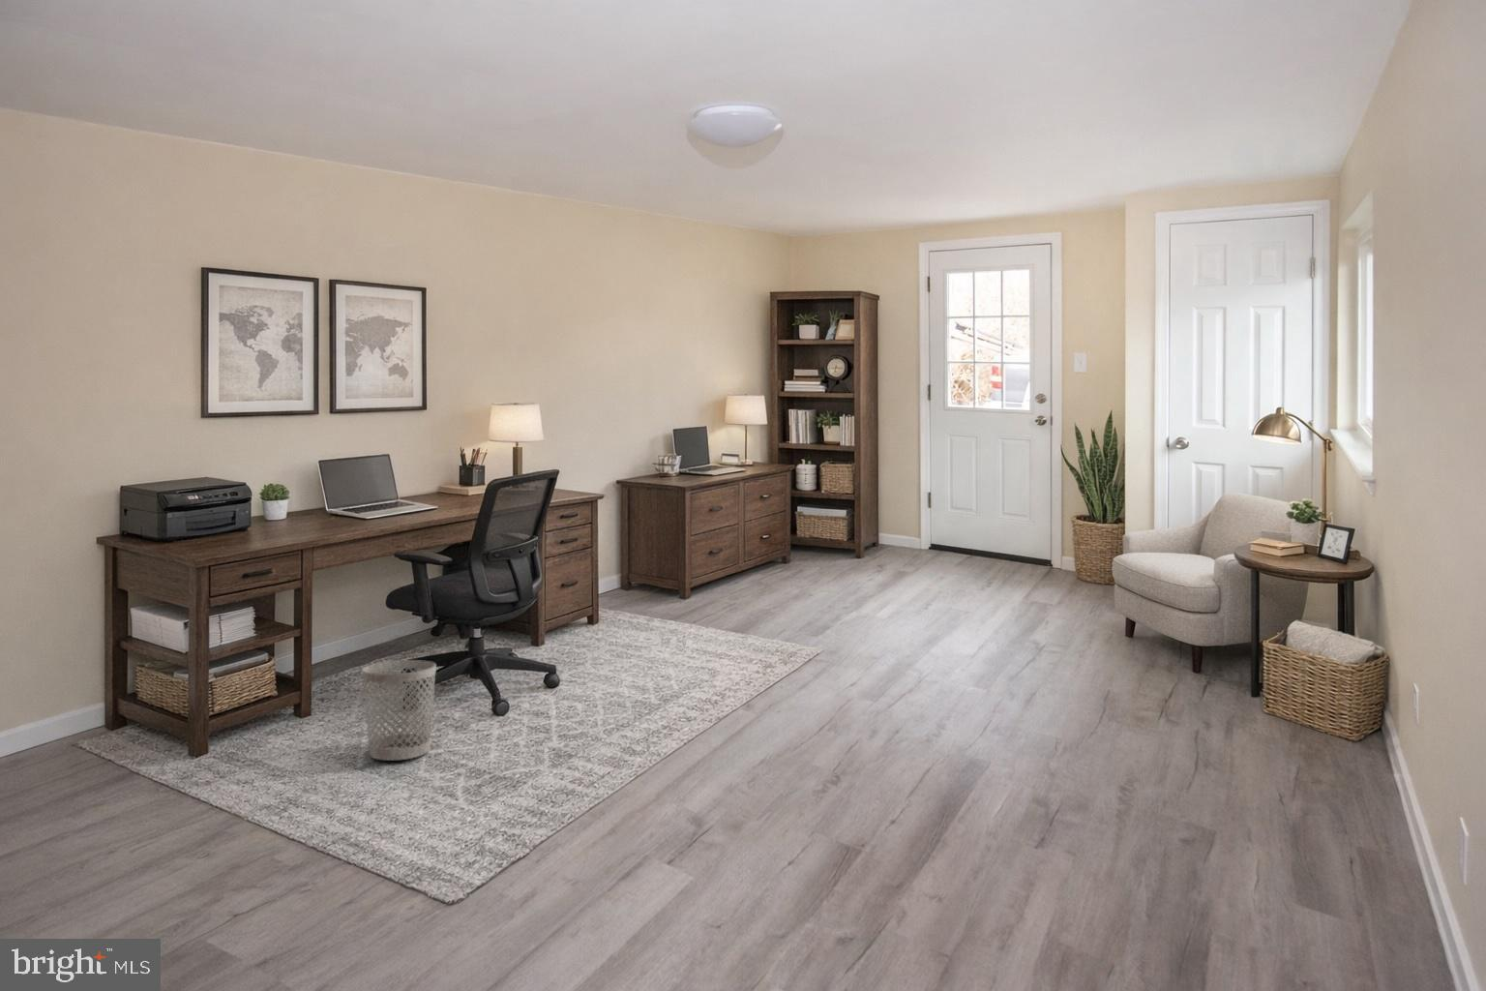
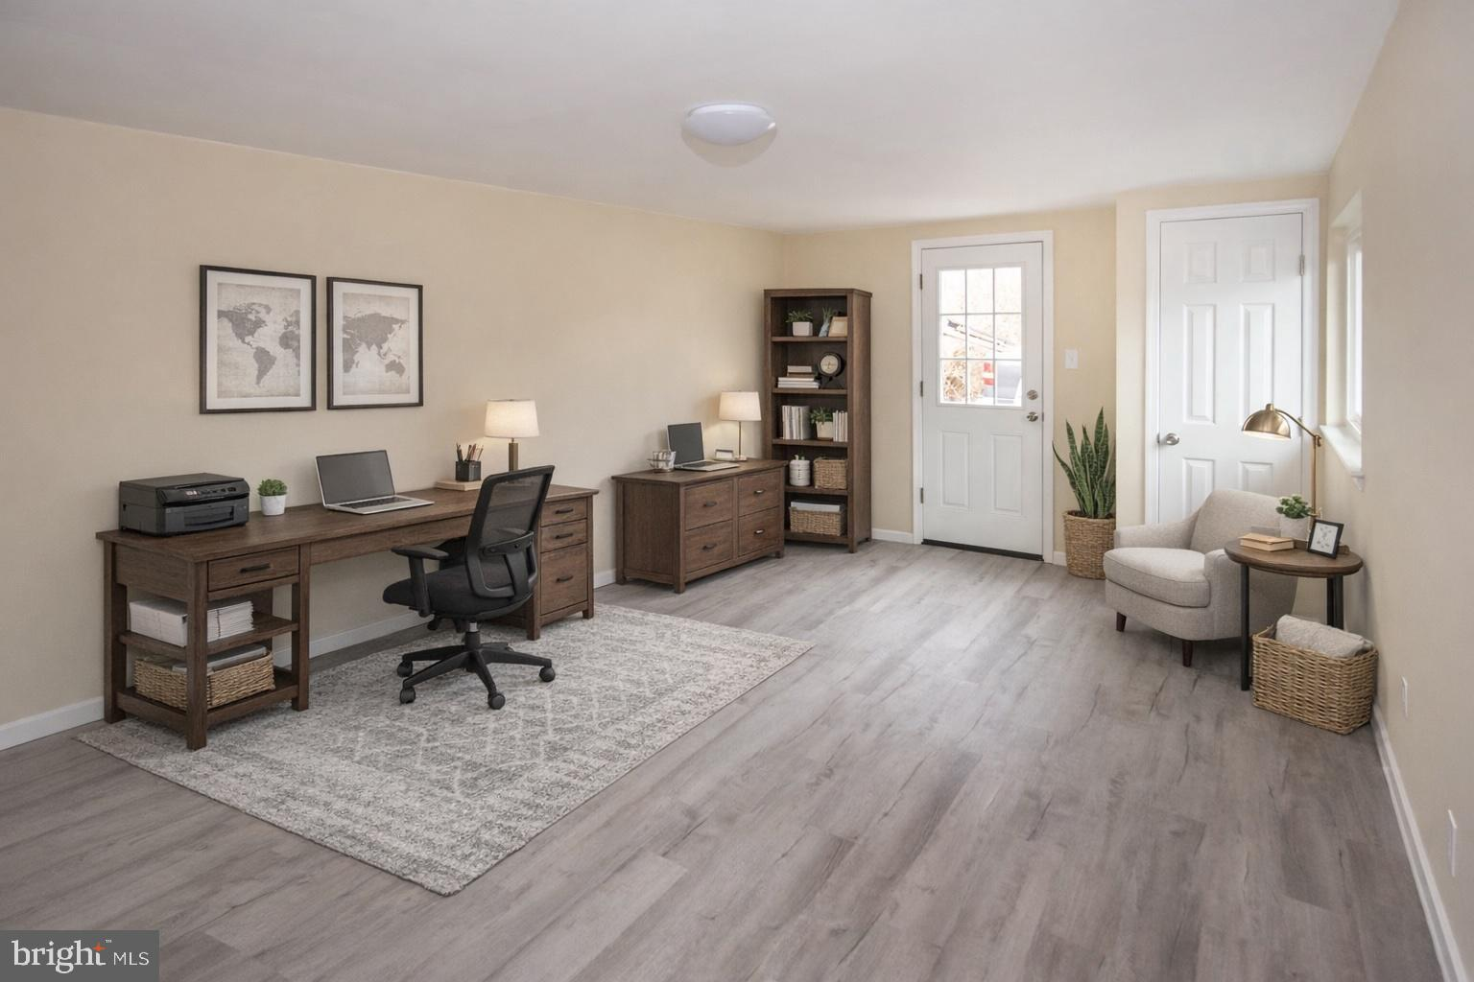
- wastebasket [360,659,437,762]
